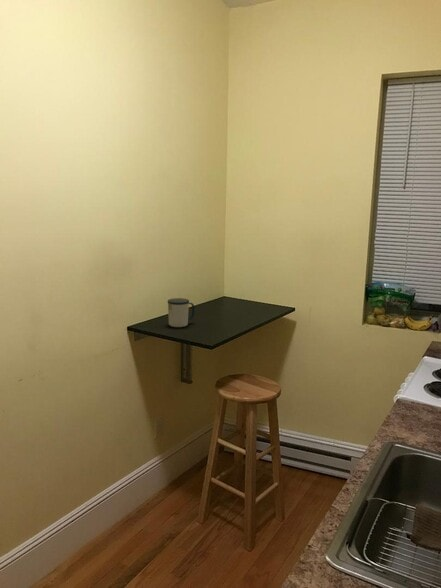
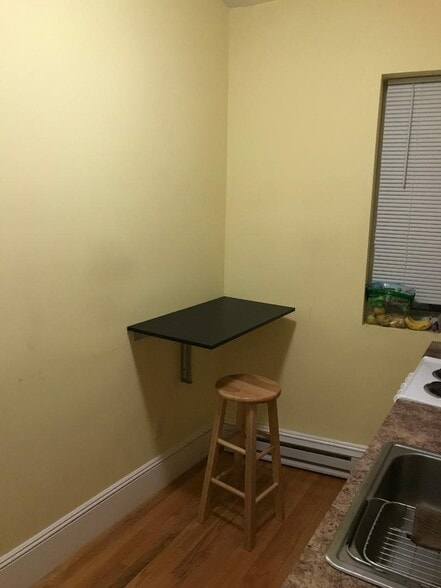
- mug [167,297,195,328]
